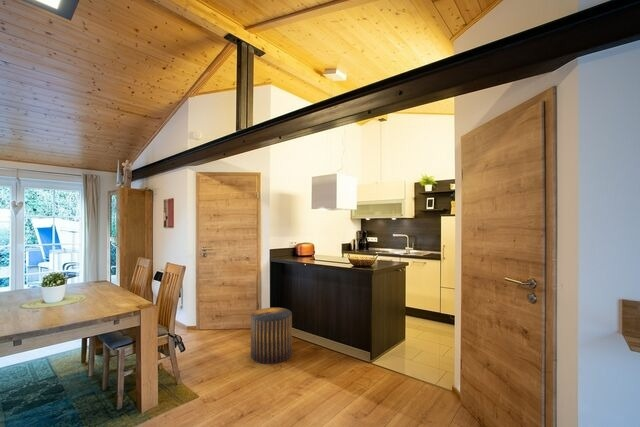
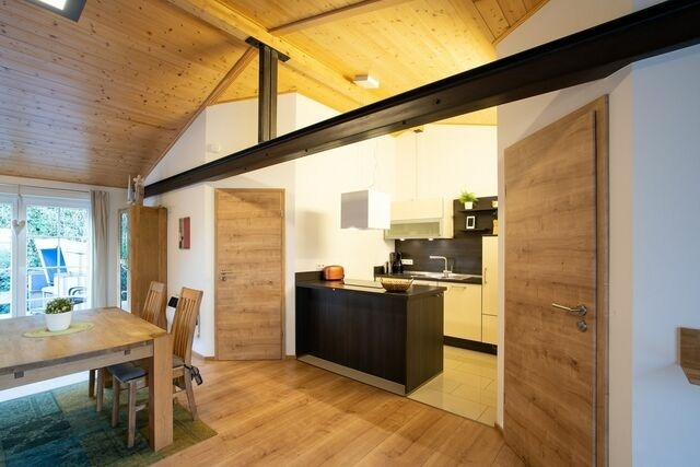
- stool [250,307,293,365]
